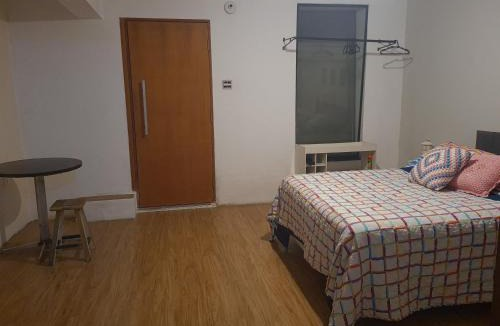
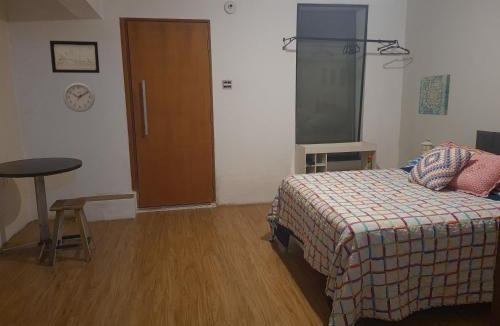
+ wall clock [62,81,96,113]
+ wall art [49,40,101,74]
+ wall art [418,73,451,116]
